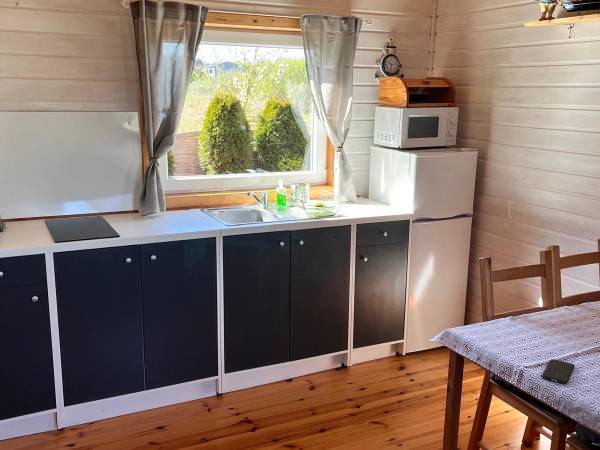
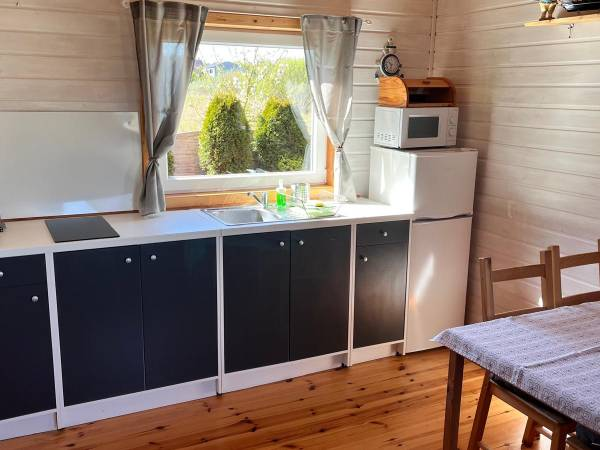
- smartphone [541,358,576,385]
